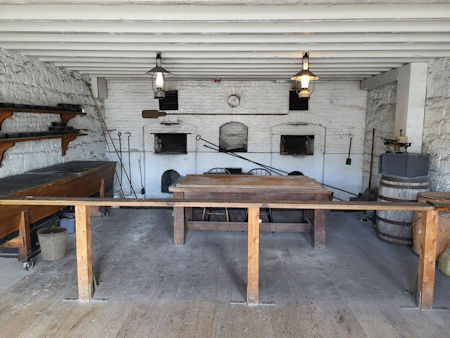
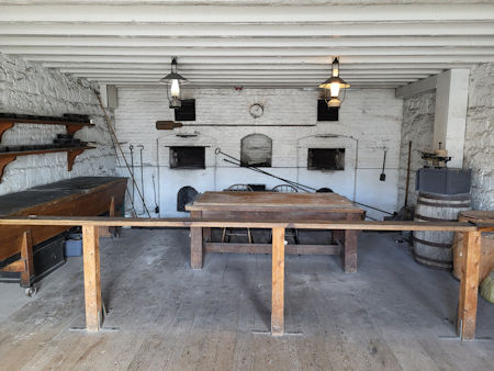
- bucket [35,225,69,262]
